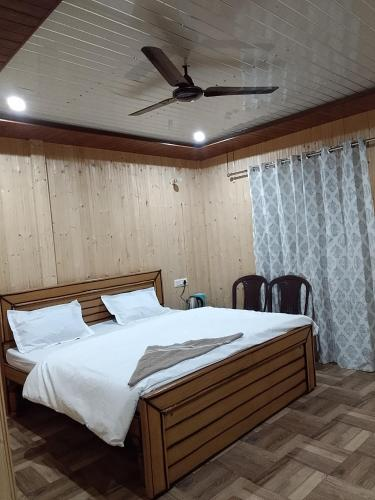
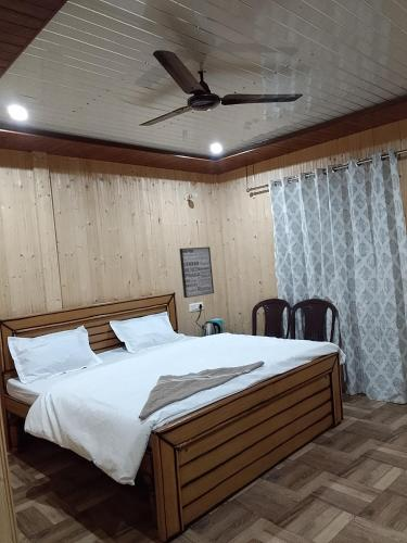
+ wall art [178,247,215,299]
